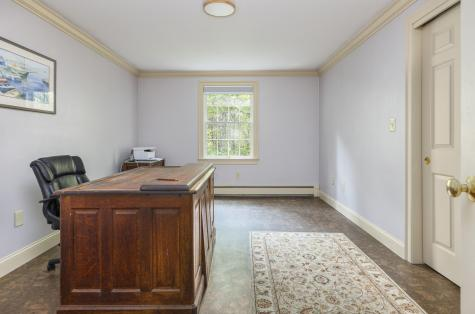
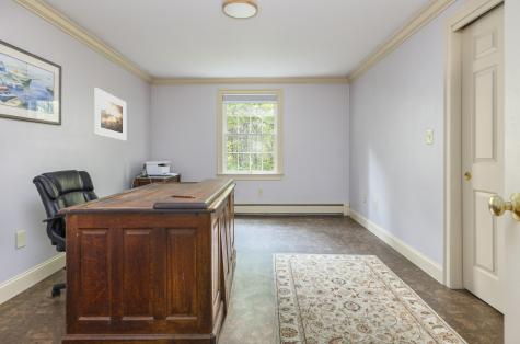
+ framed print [94,87,127,141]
